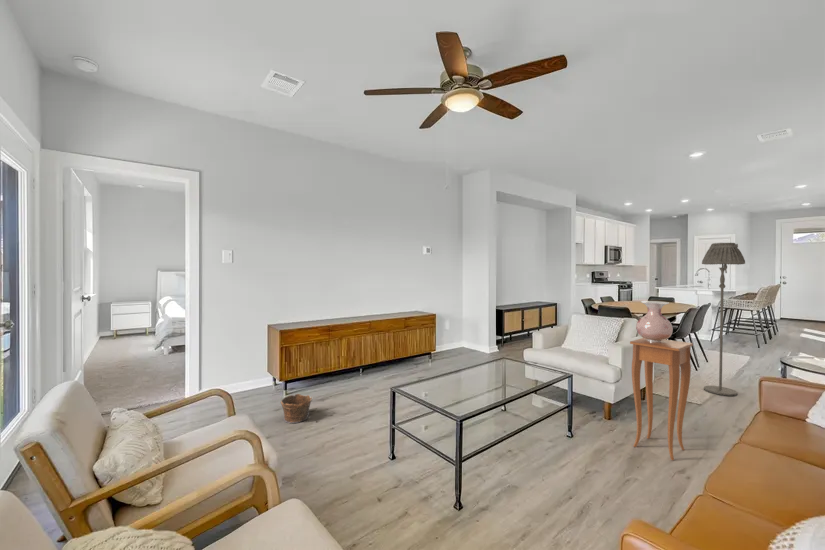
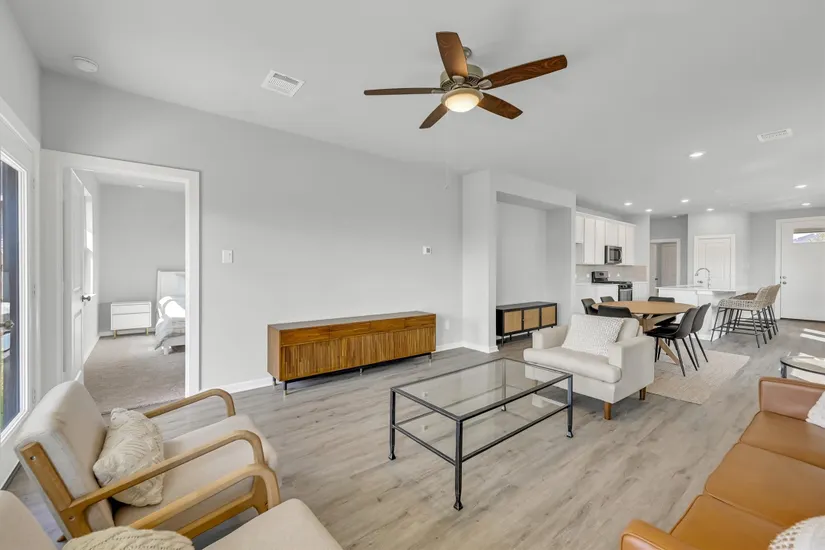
- floor lamp [701,242,746,397]
- clay pot [280,393,314,424]
- vase [635,300,674,342]
- side table [629,337,694,461]
